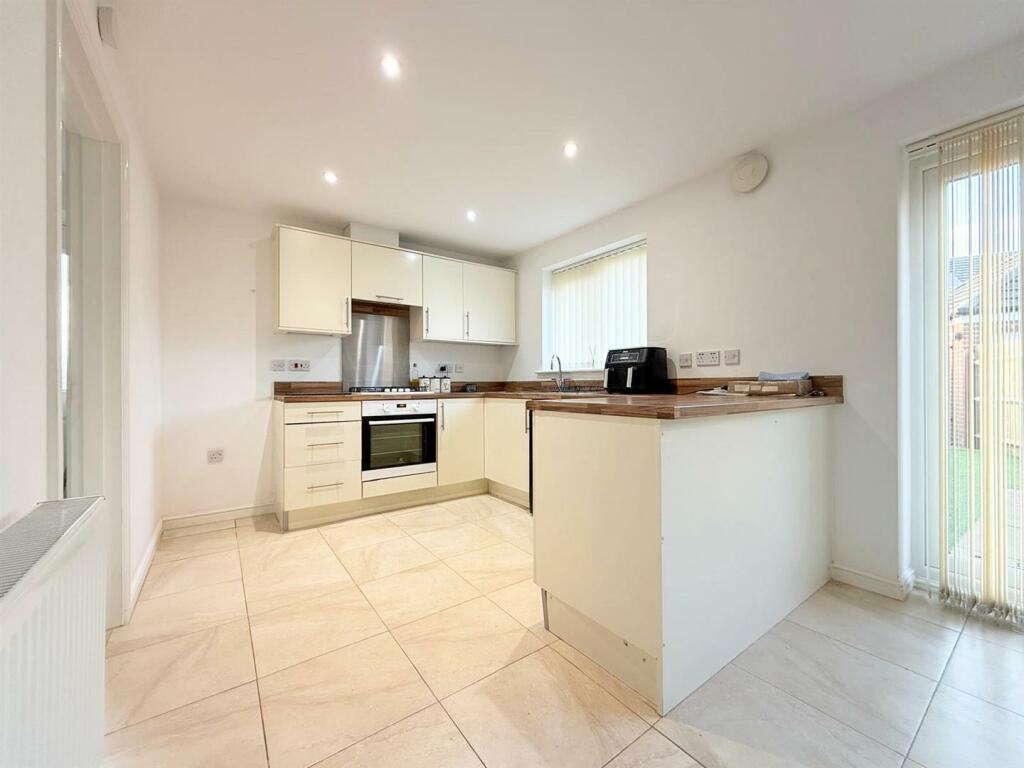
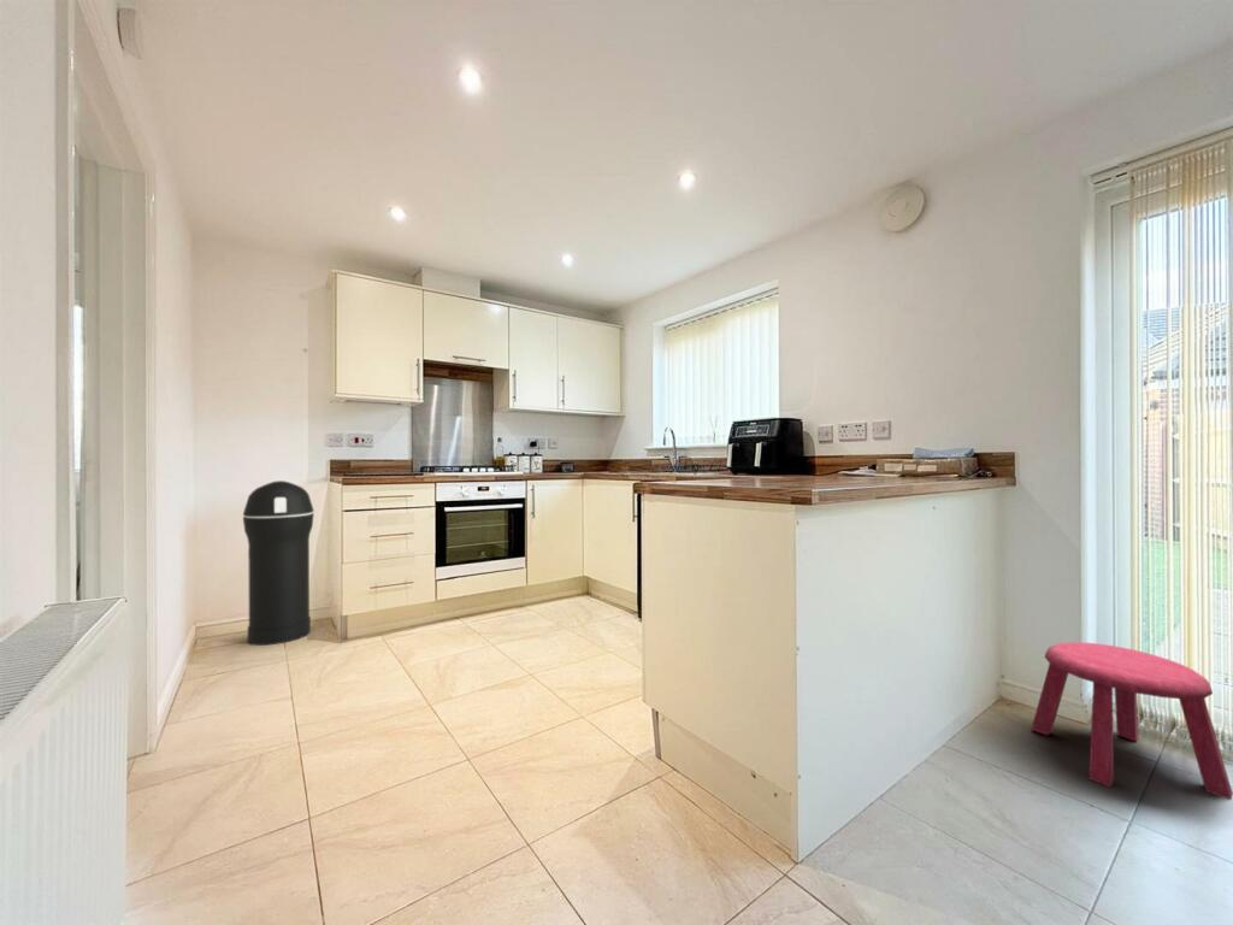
+ stool [1030,641,1233,801]
+ trash can [242,479,315,647]
